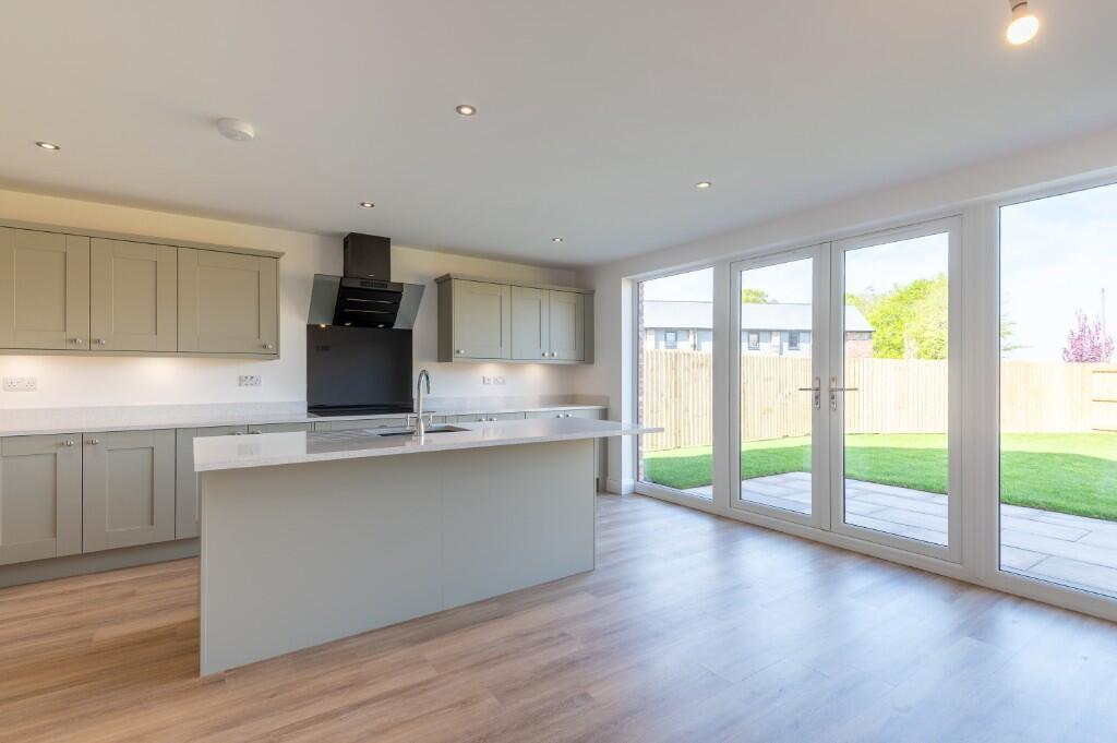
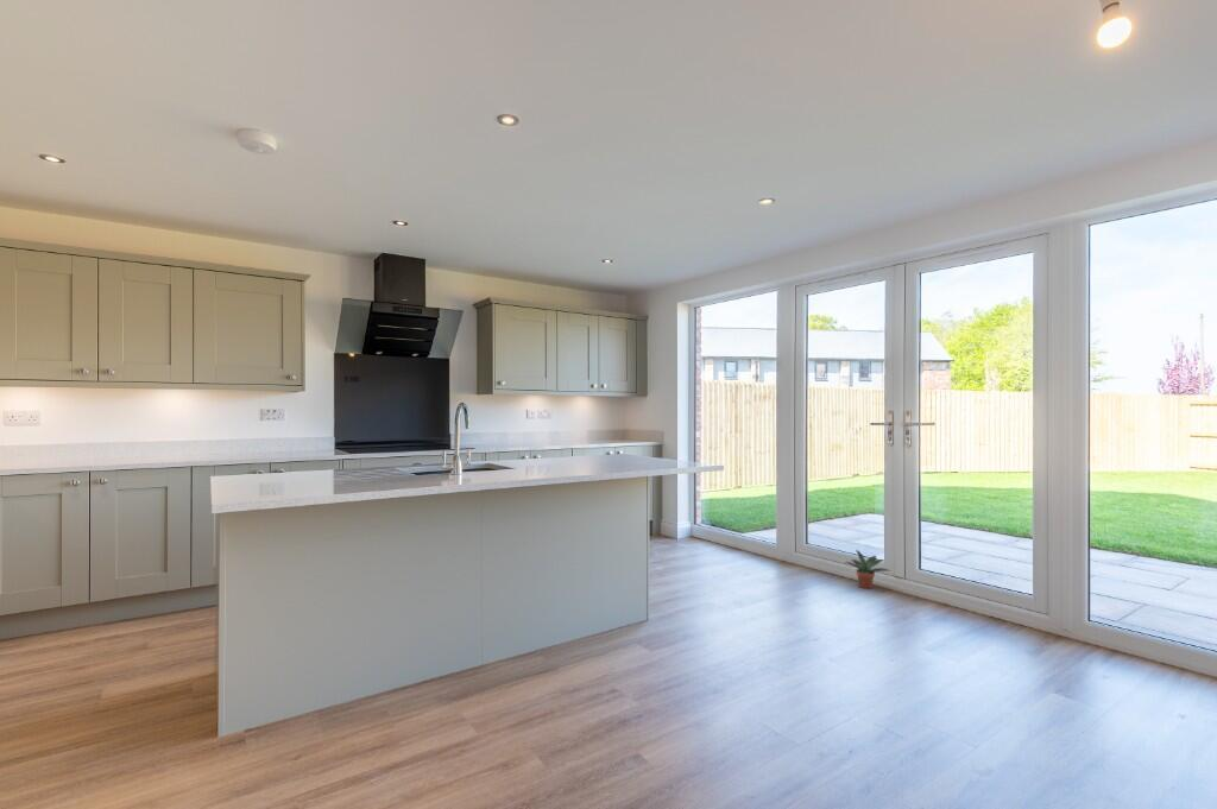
+ potted plant [844,549,891,589]
